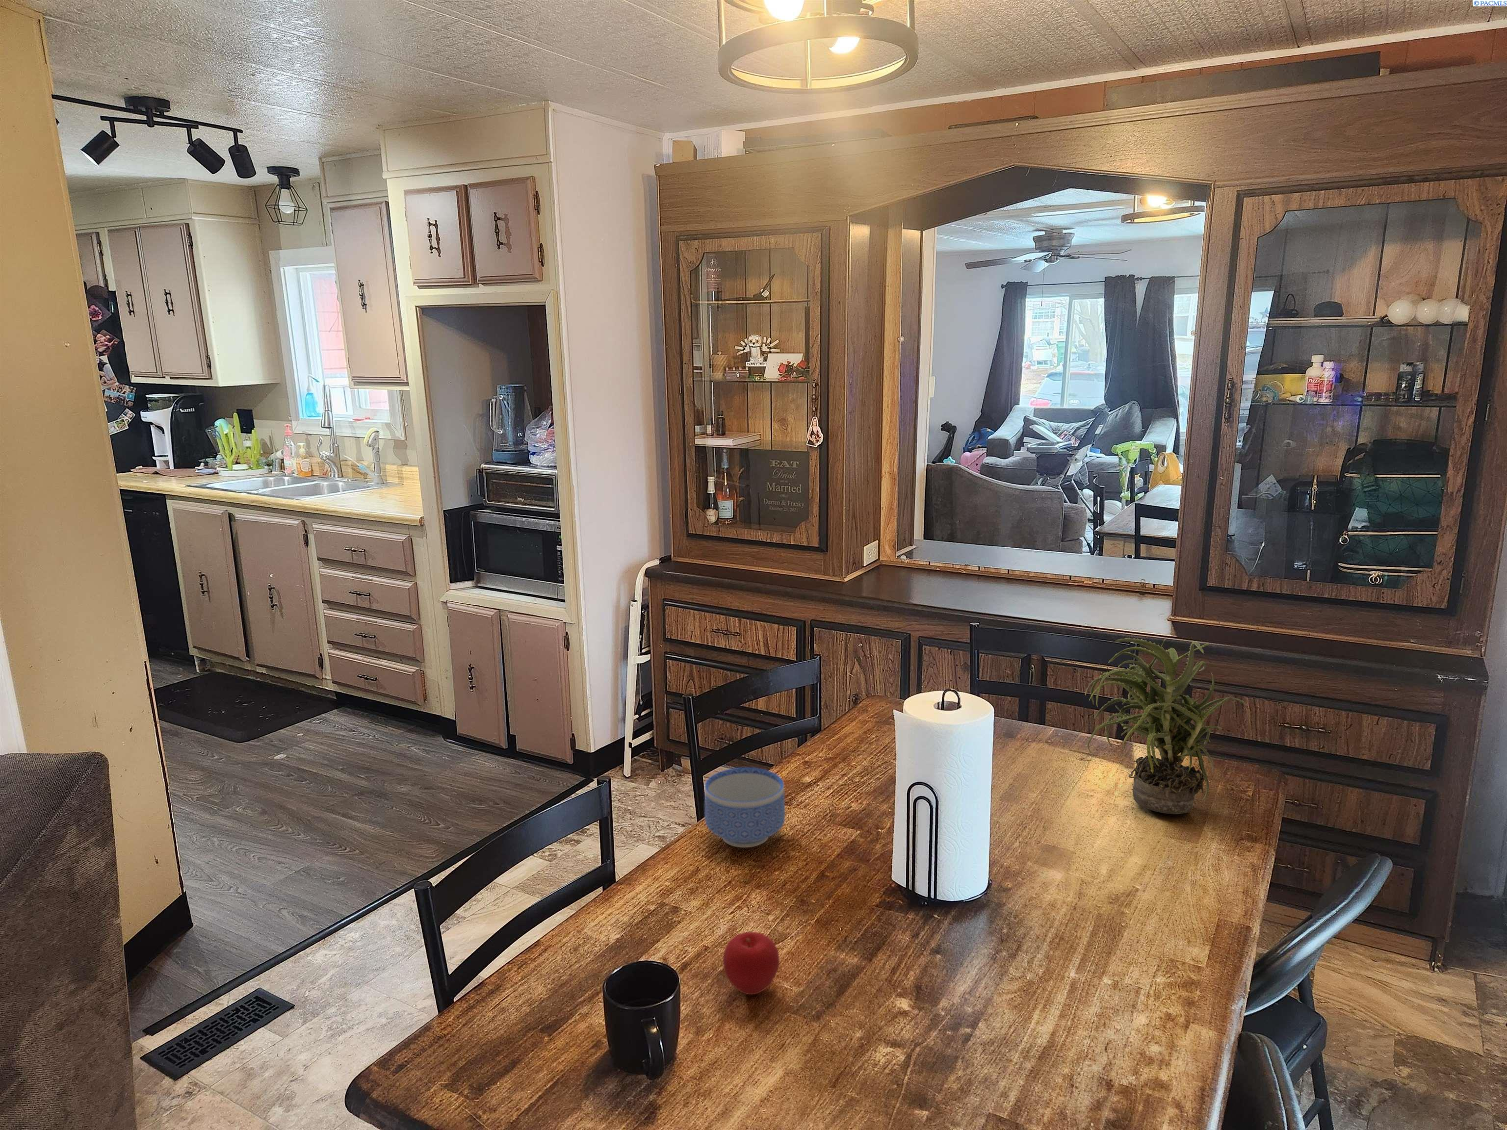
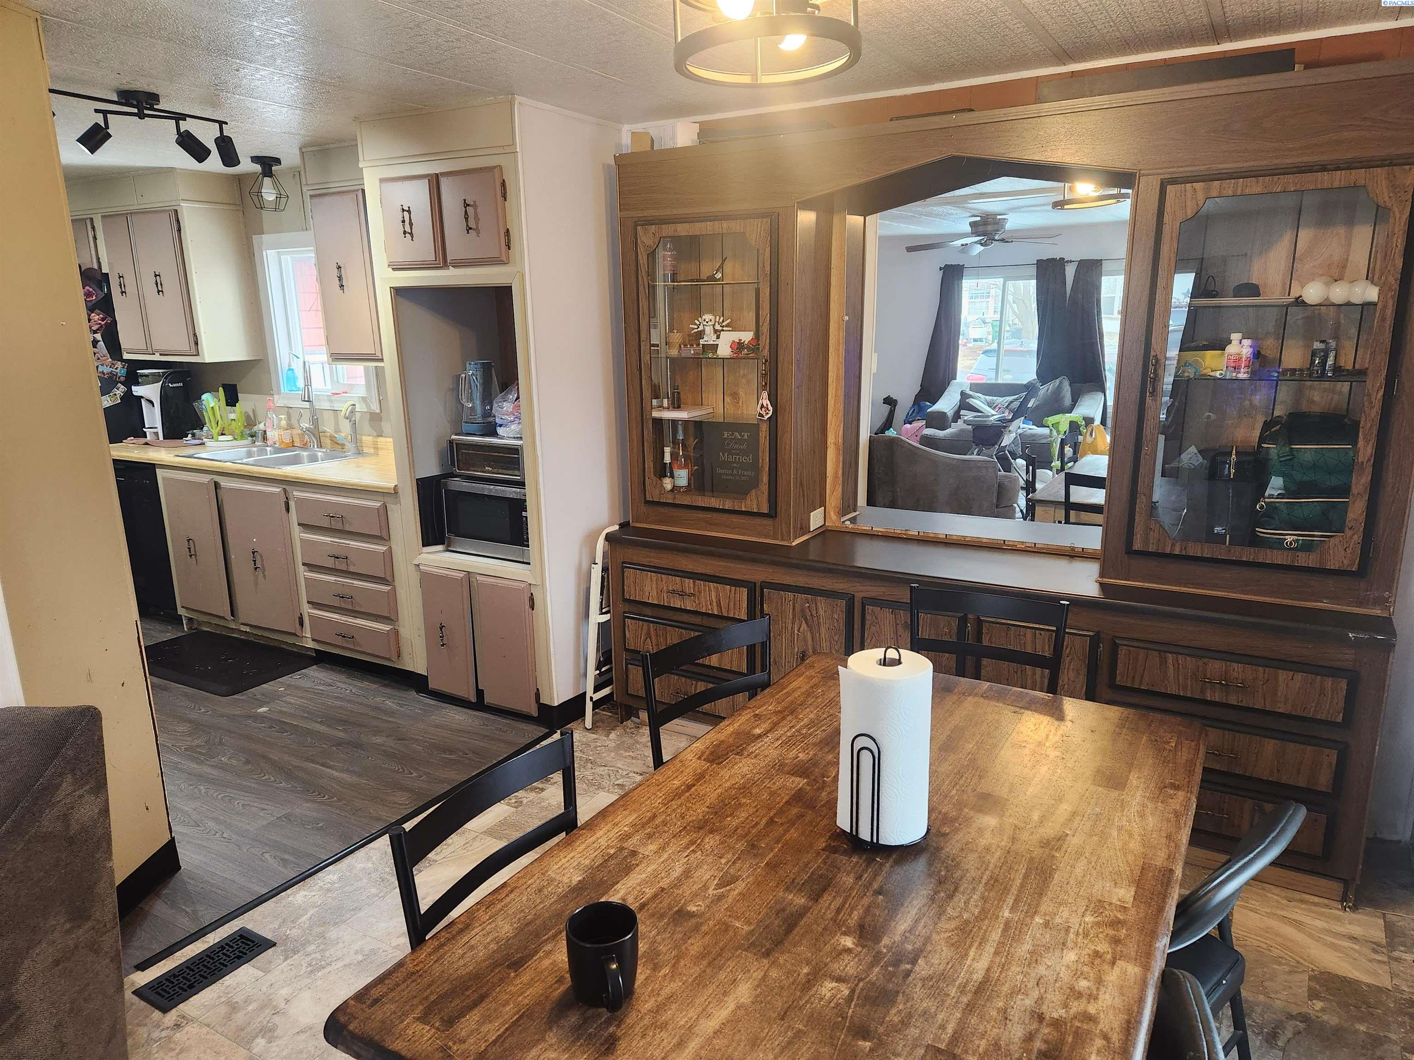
- bowl [705,767,786,849]
- potted plant [1085,637,1247,814]
- apple [723,932,780,995]
